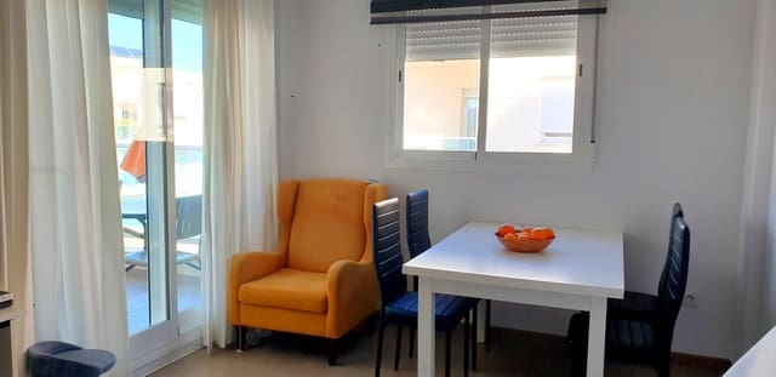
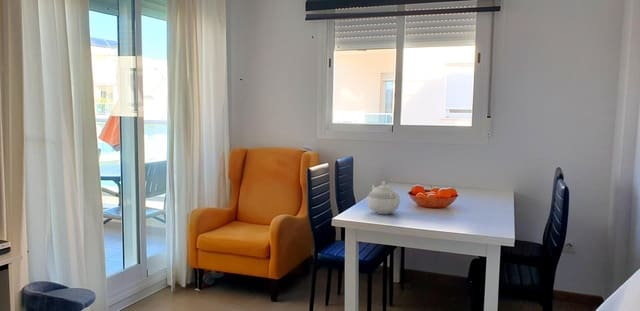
+ teapot [366,180,401,215]
